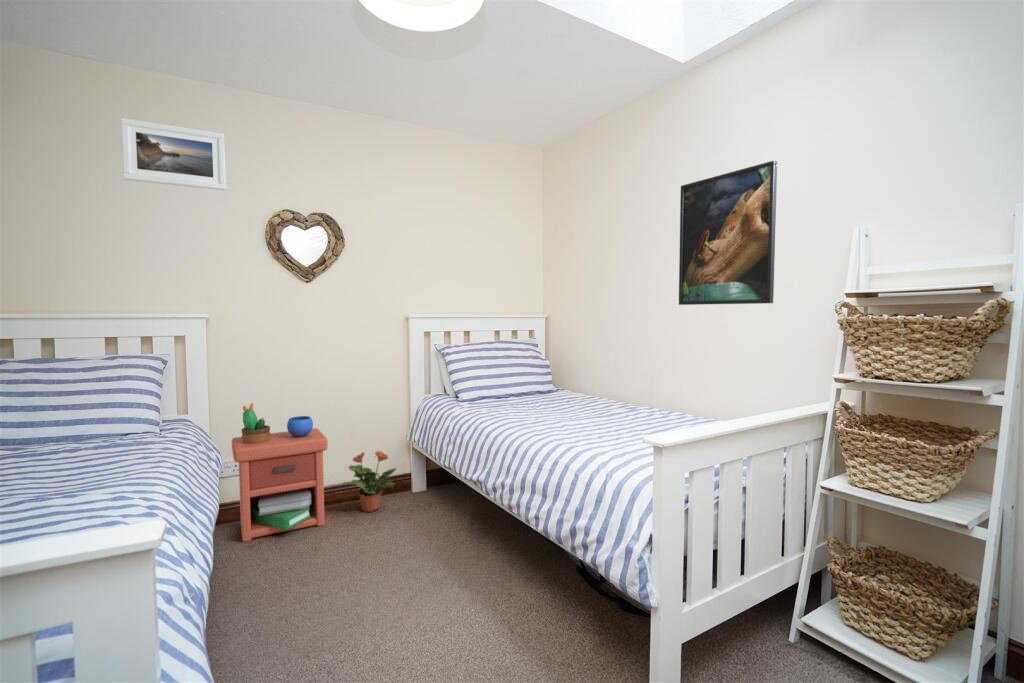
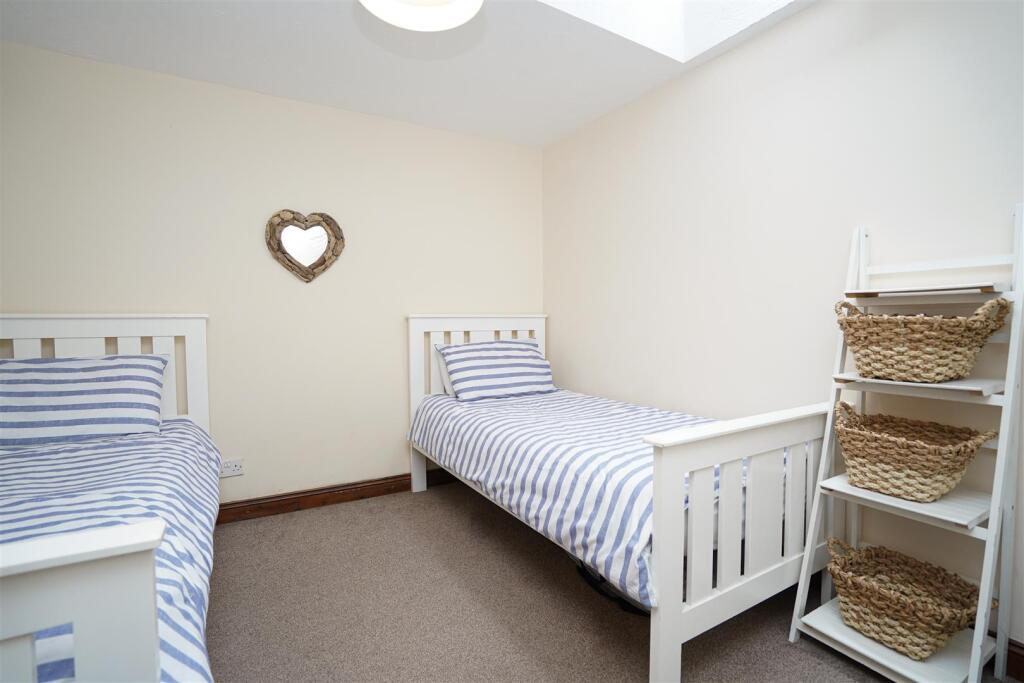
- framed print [120,117,227,191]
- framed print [678,160,778,306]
- potted plant [341,450,397,513]
- nightstand [231,402,329,543]
